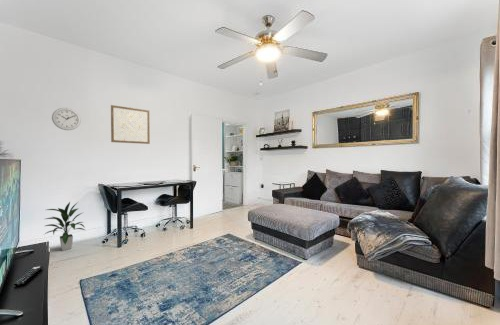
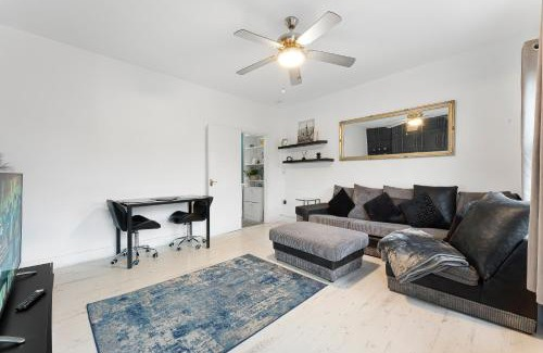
- indoor plant [44,201,86,252]
- wall clock [51,107,82,131]
- wall art [110,104,151,145]
